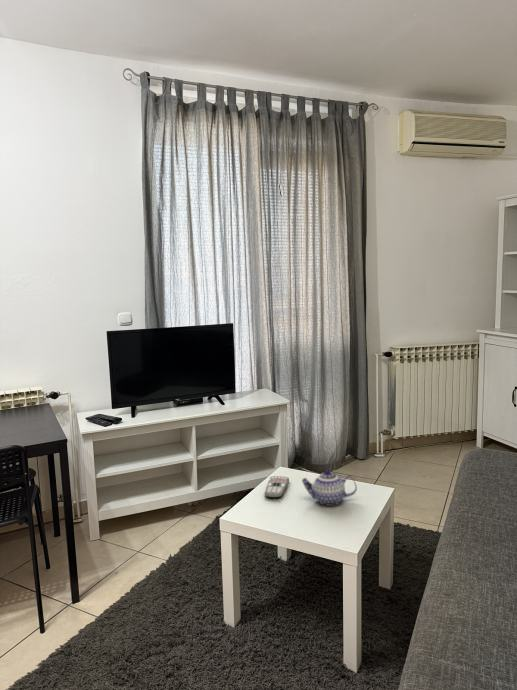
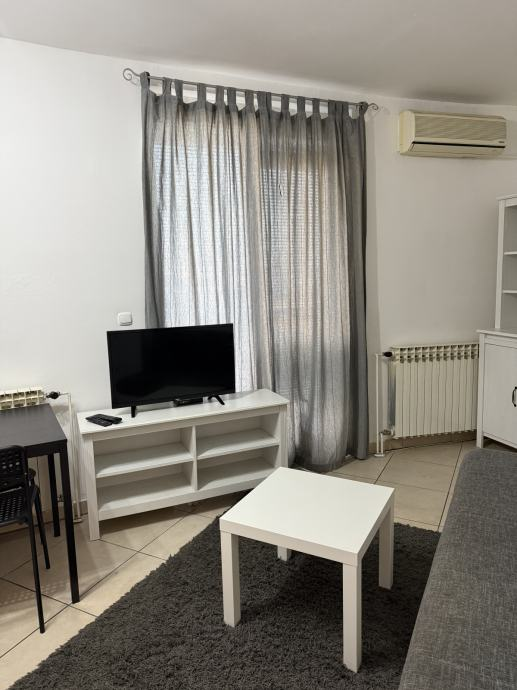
- remote control [264,475,290,499]
- teapot [301,469,358,507]
